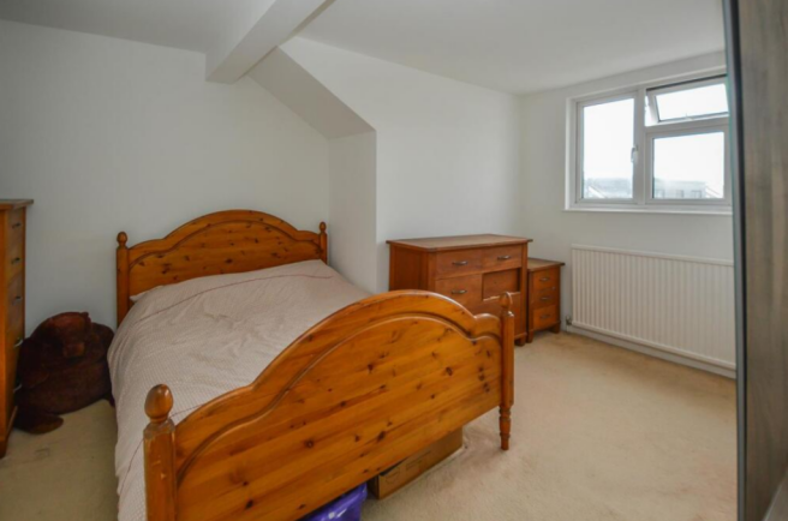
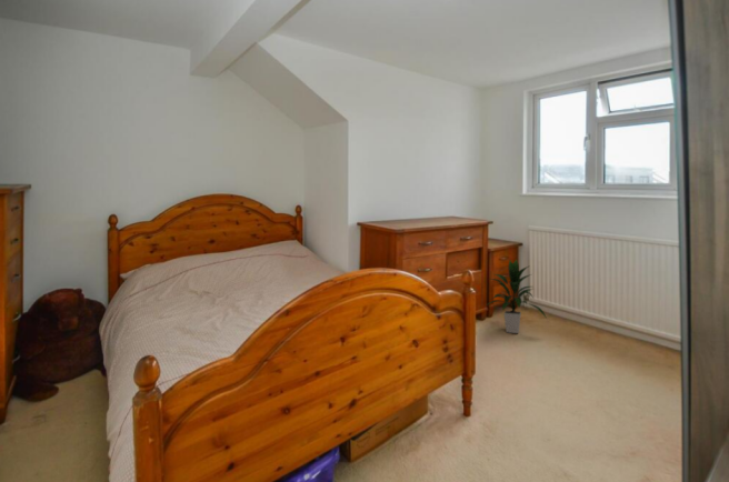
+ indoor plant [486,259,548,334]
